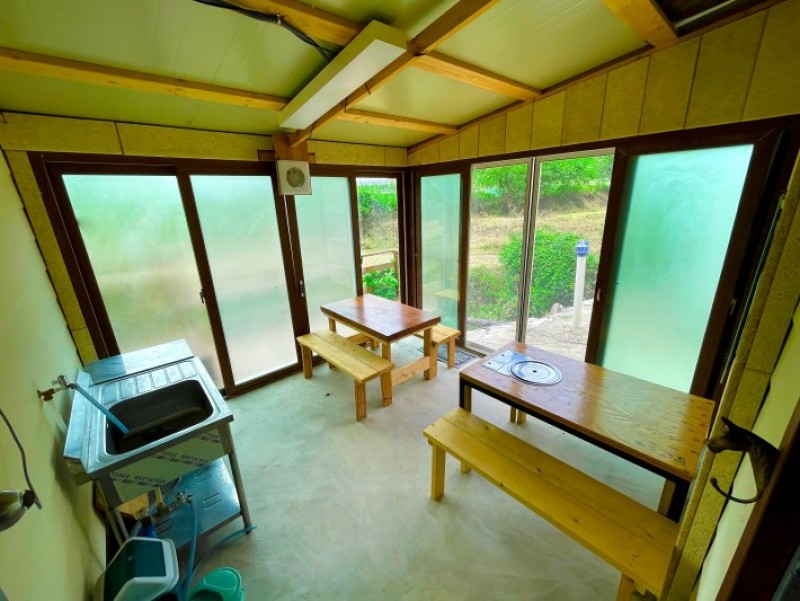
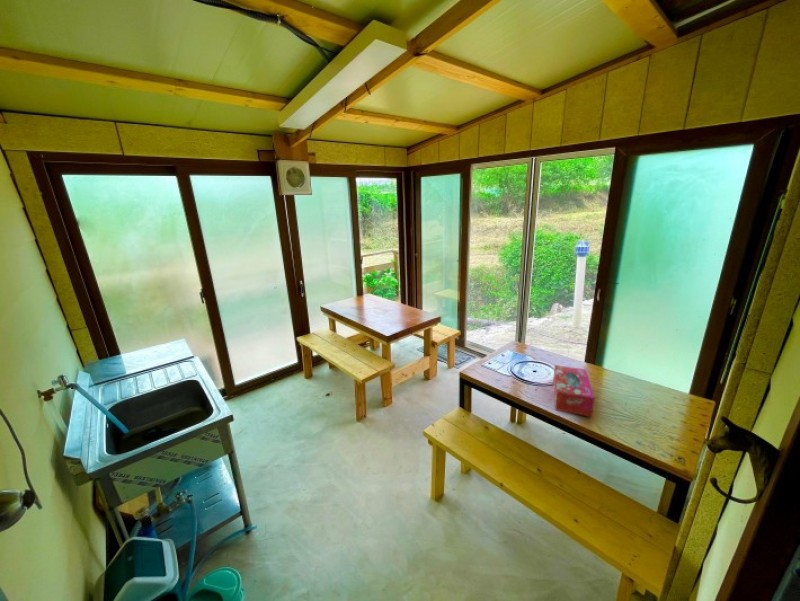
+ tissue box [552,364,595,418]
